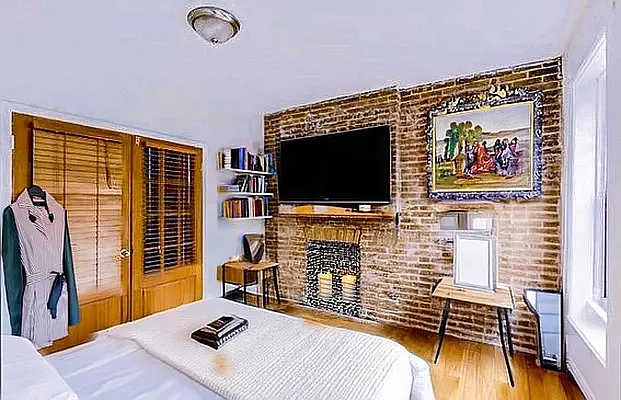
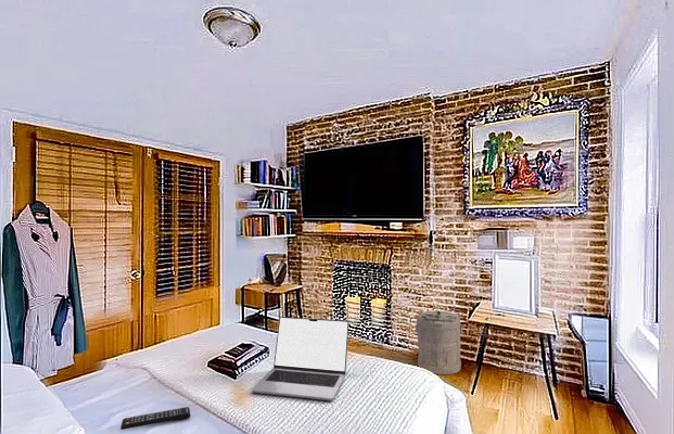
+ laundry hamper [415,309,467,375]
+ remote control [119,406,191,431]
+ laptop [251,316,349,401]
